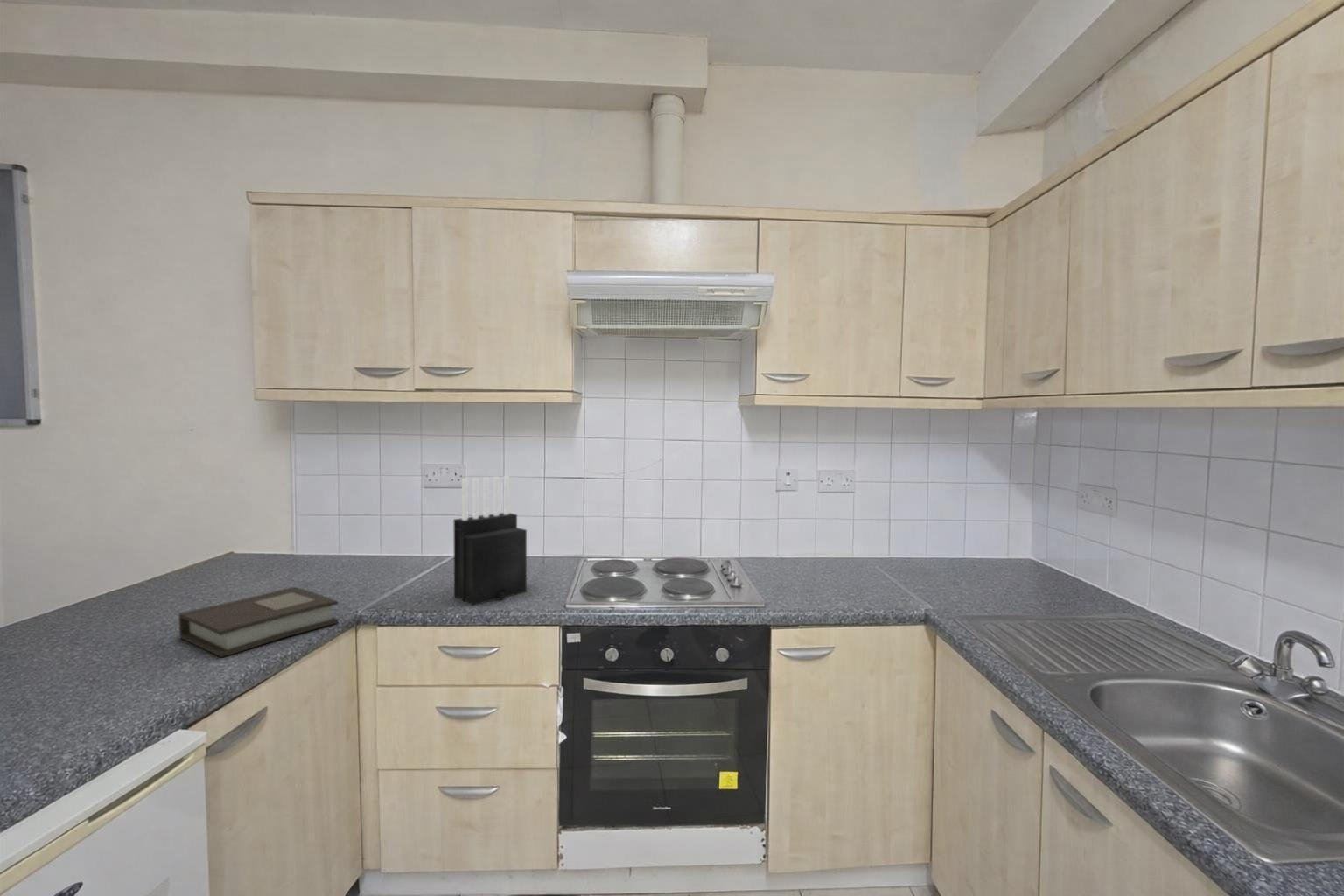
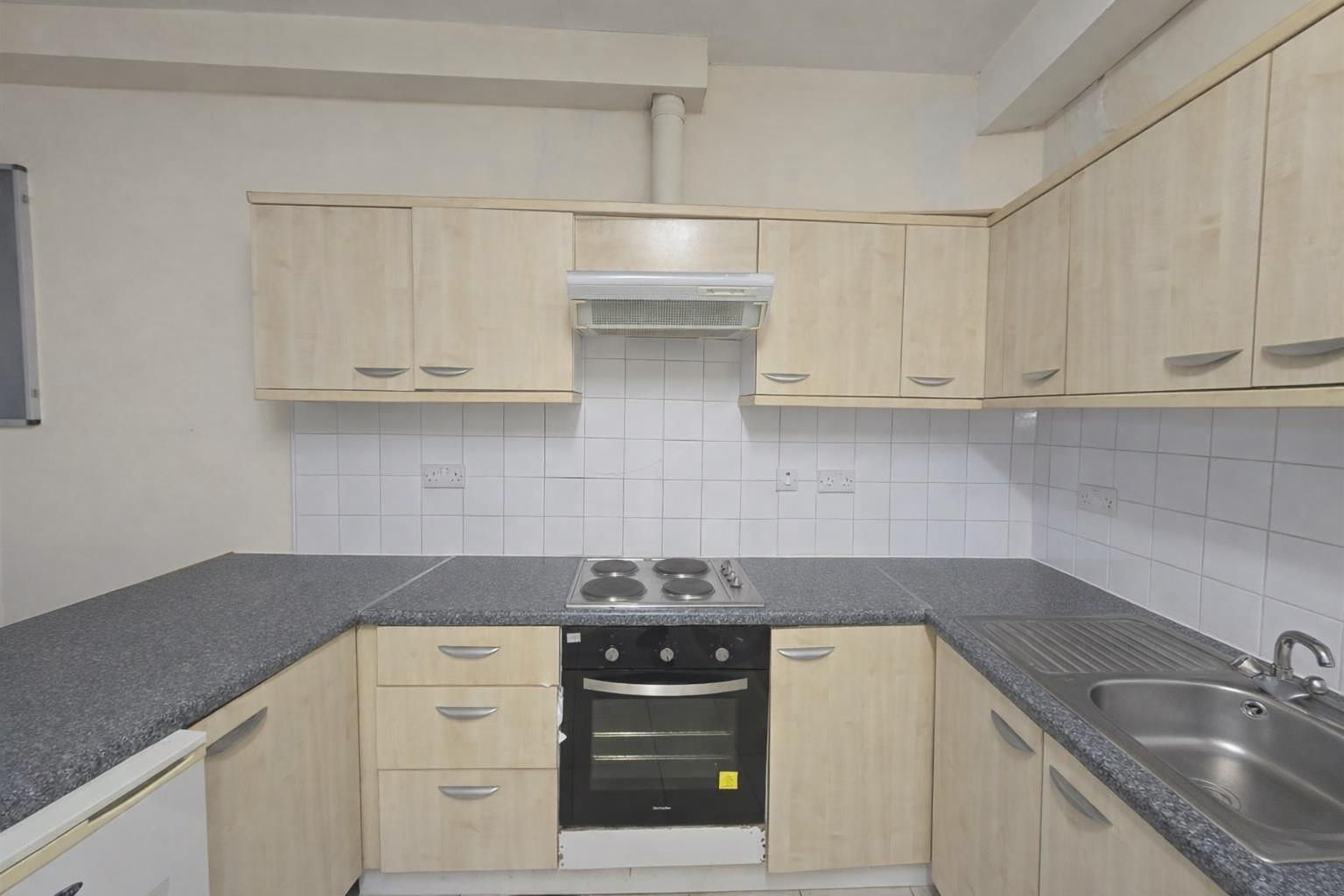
- knife block [452,475,528,606]
- book [178,586,339,658]
